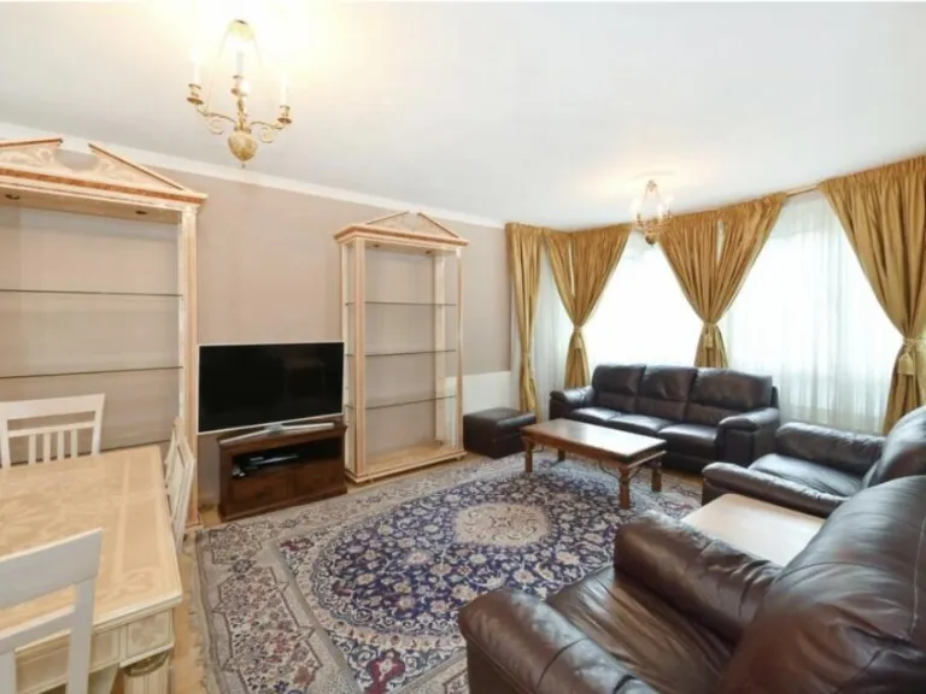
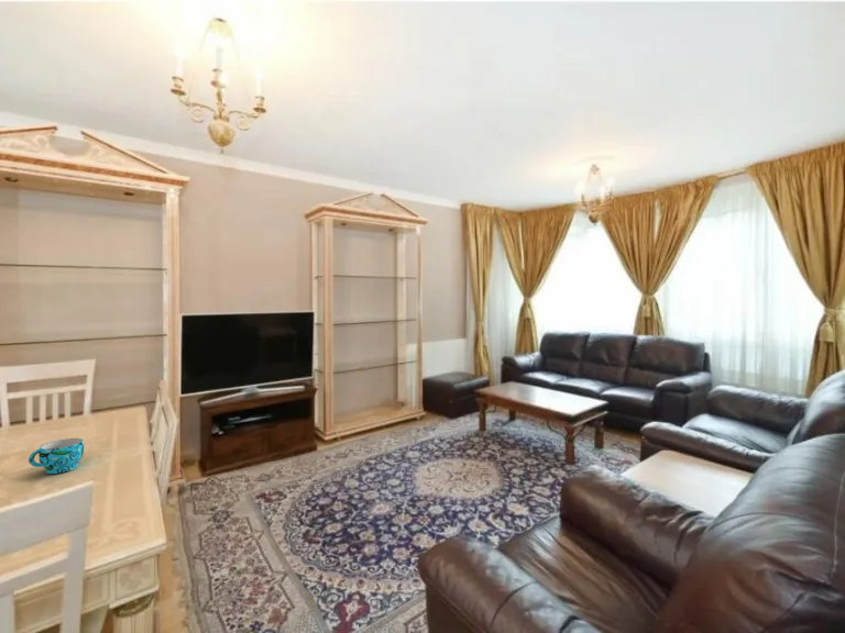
+ cup [28,437,85,475]
